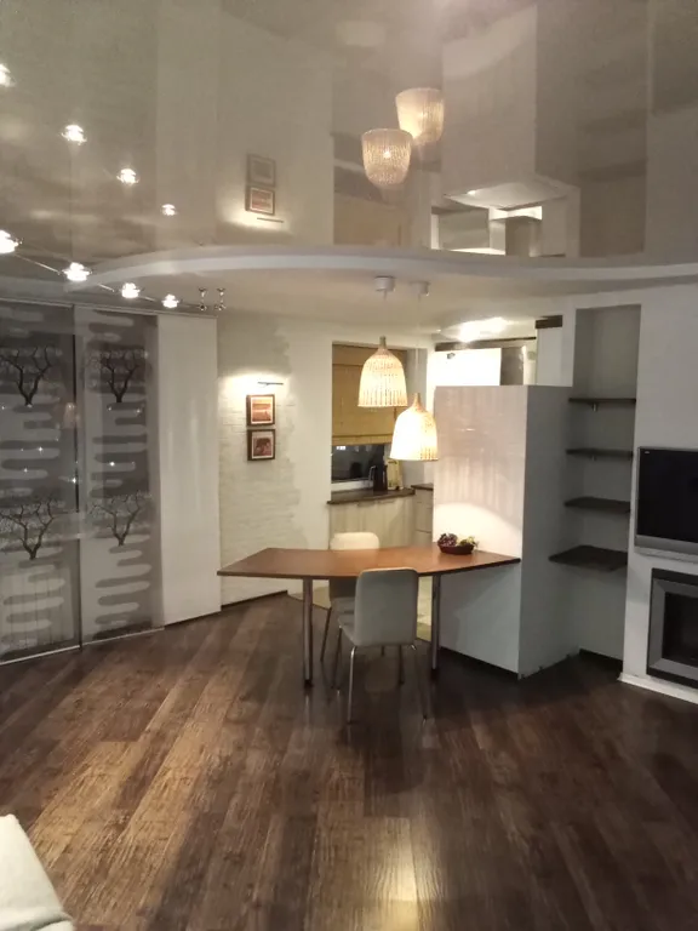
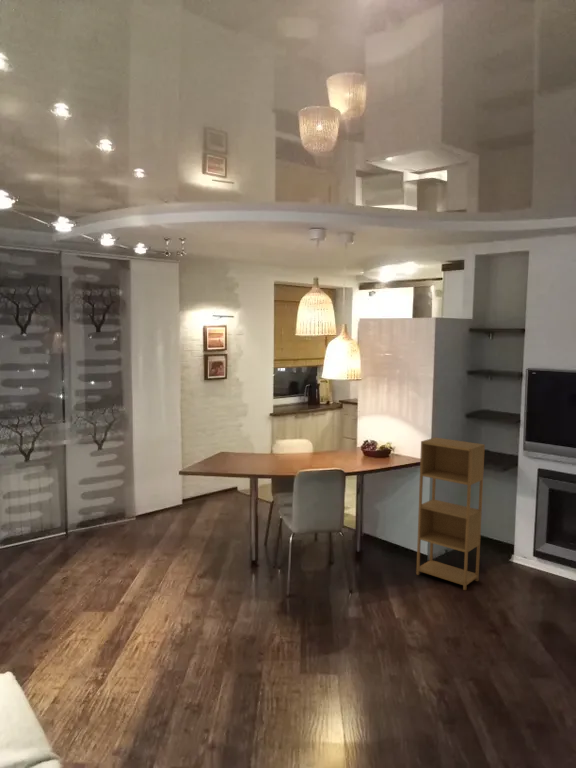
+ shelving unit [415,436,486,591]
